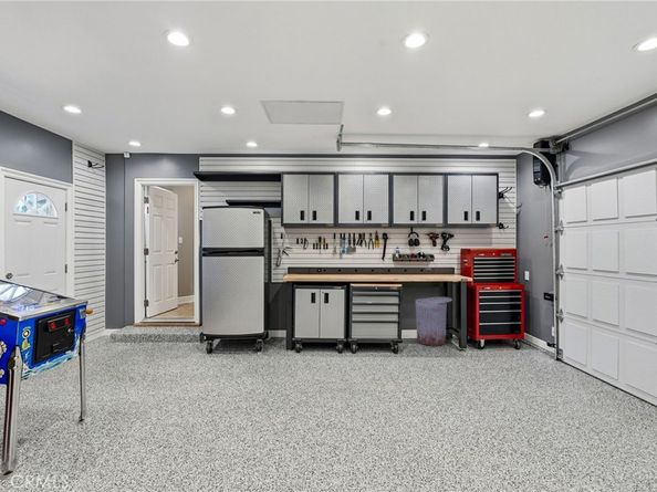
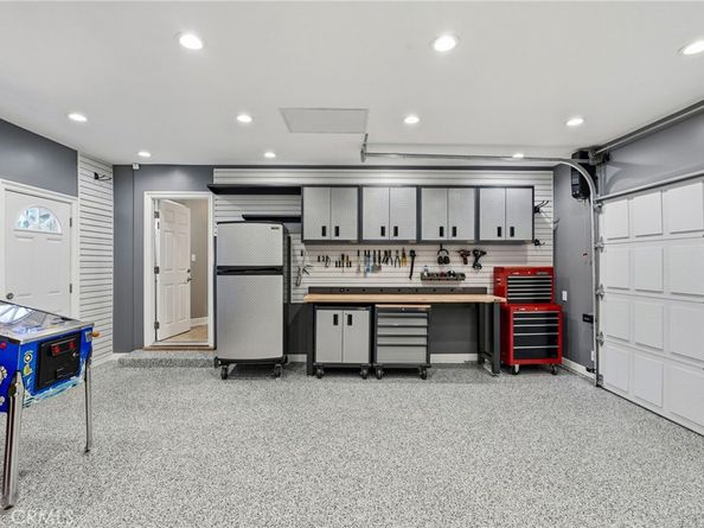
- trash can [415,296,453,347]
